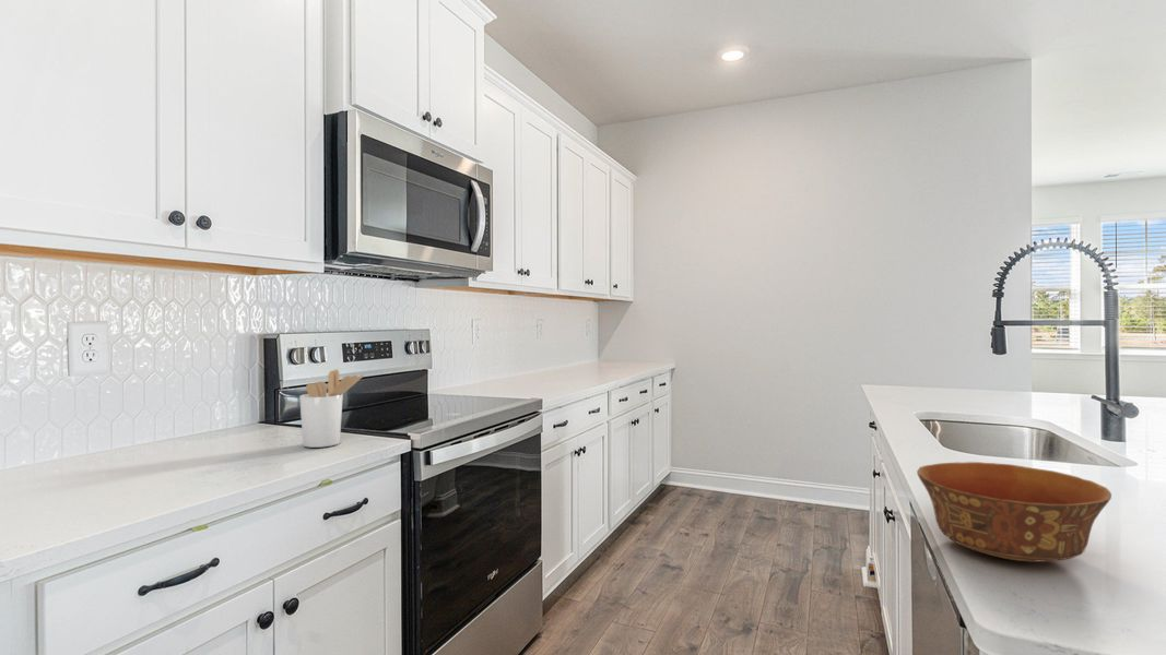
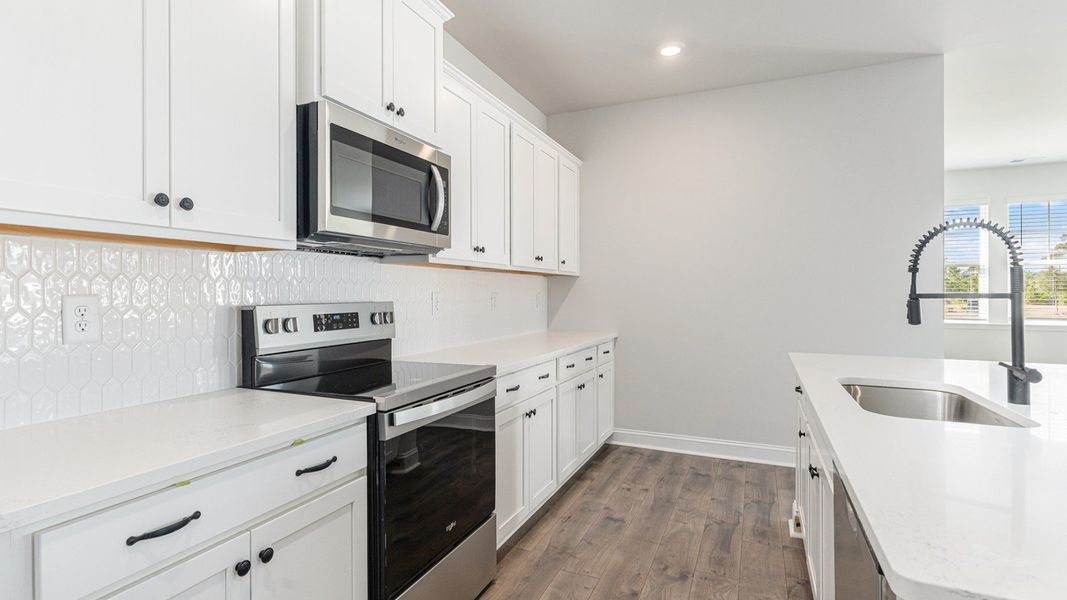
- utensil holder [298,368,365,449]
- bowl [916,461,1112,563]
